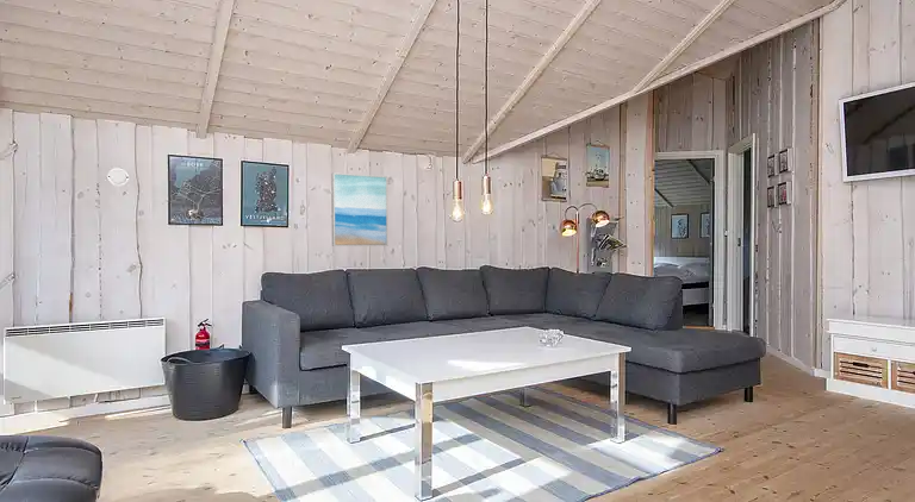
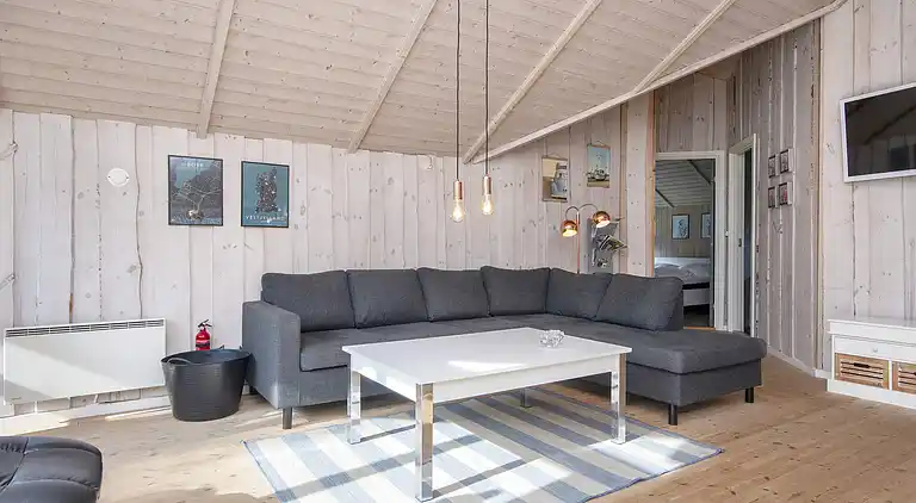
- wall art [330,171,390,247]
